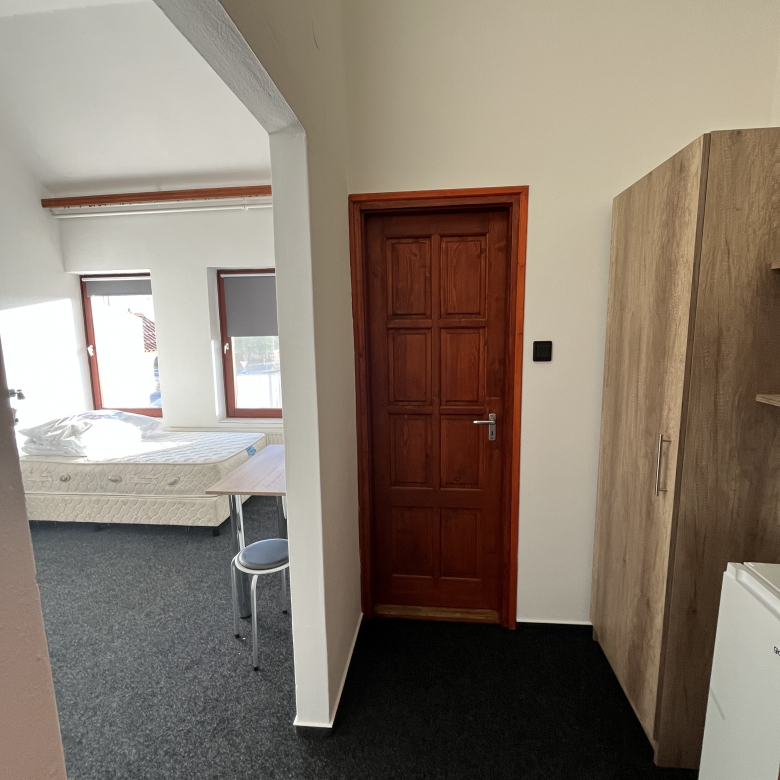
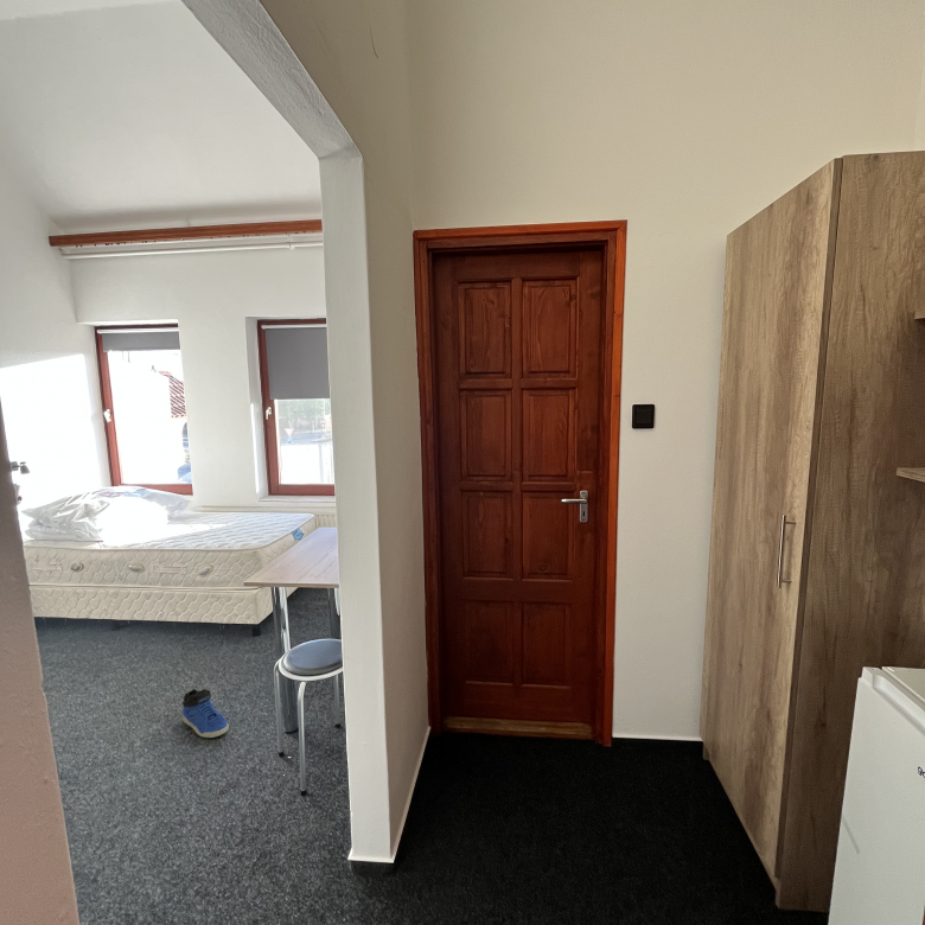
+ sneaker [181,688,230,739]
